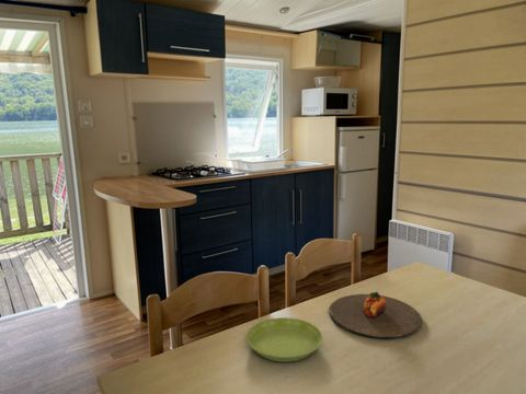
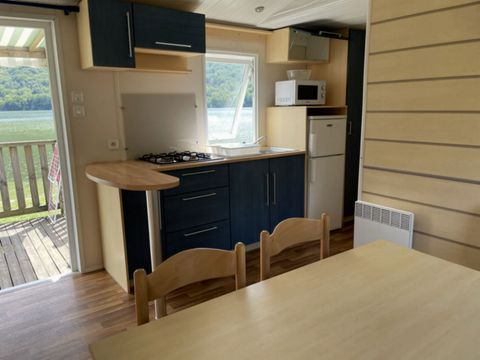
- saucer [245,316,323,363]
- plate [329,291,423,339]
